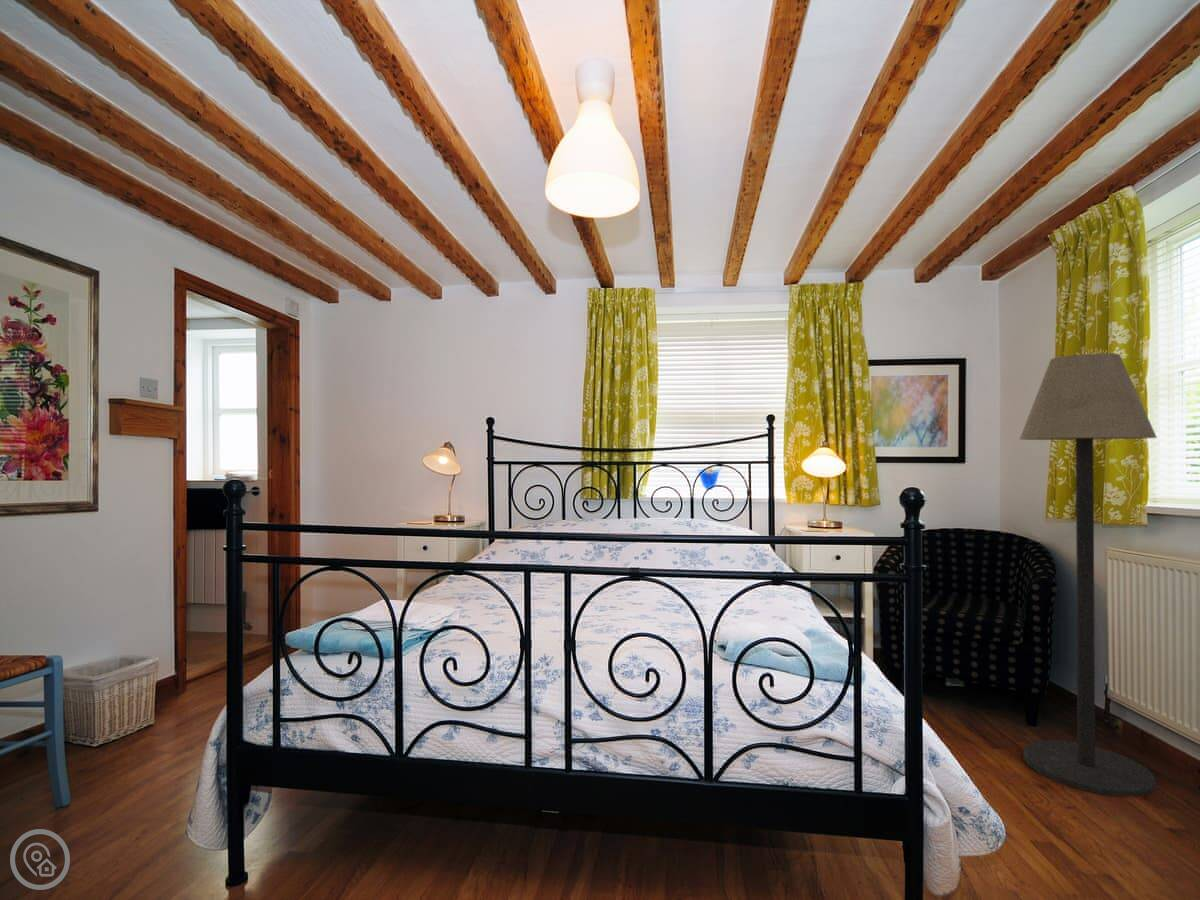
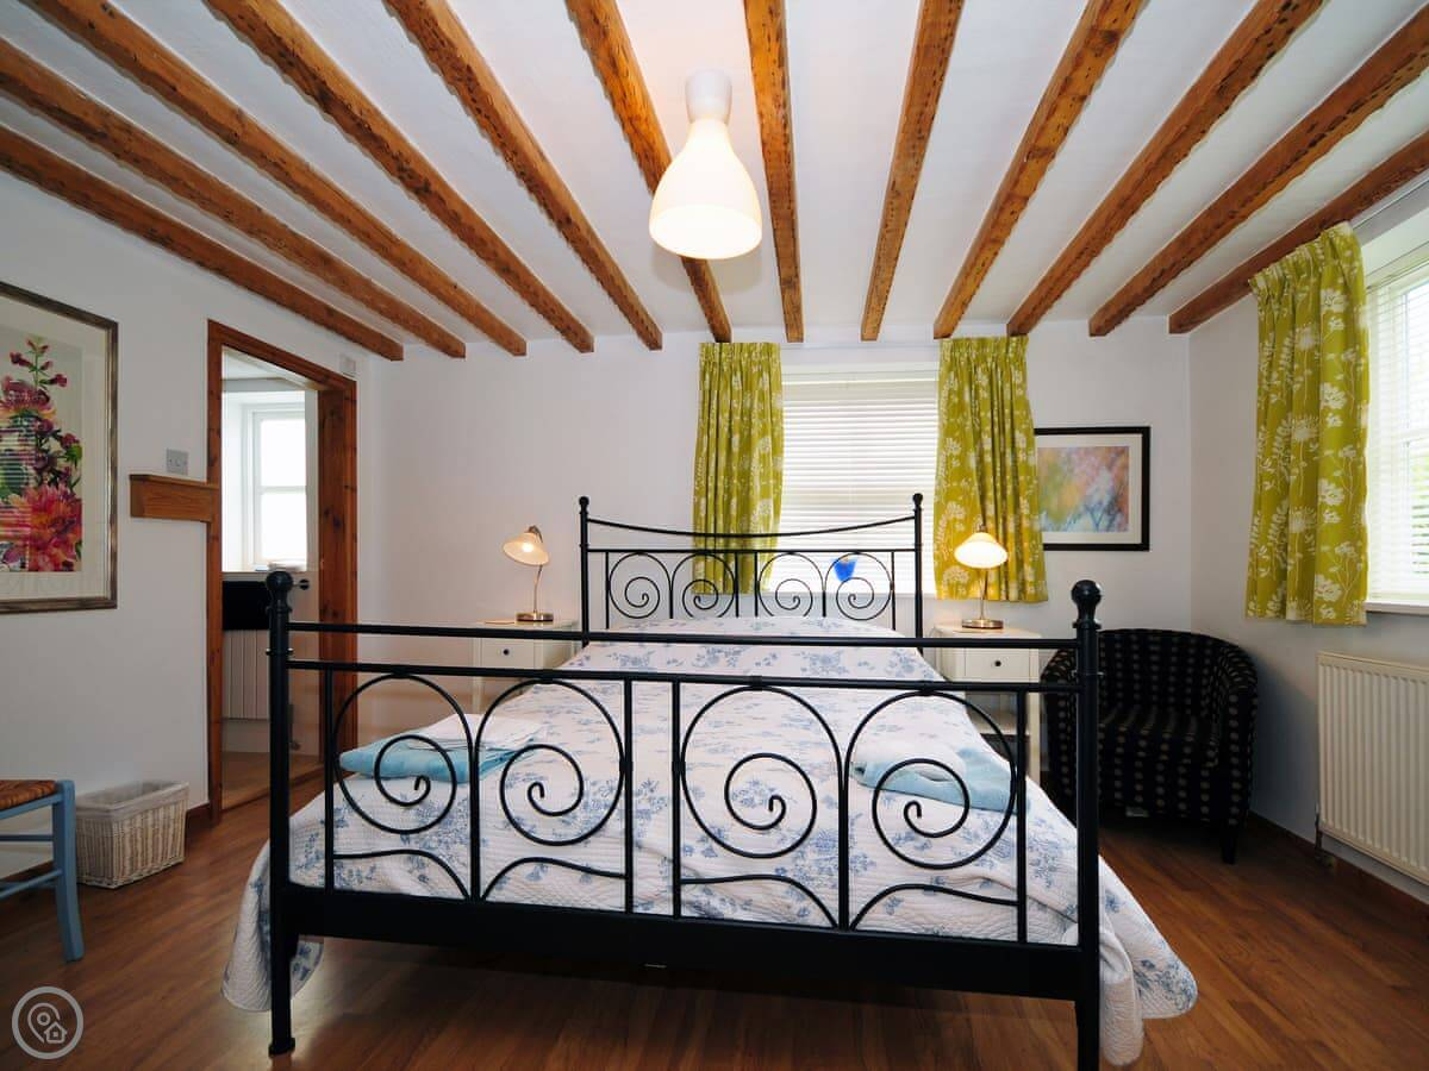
- floor lamp [1019,352,1158,797]
